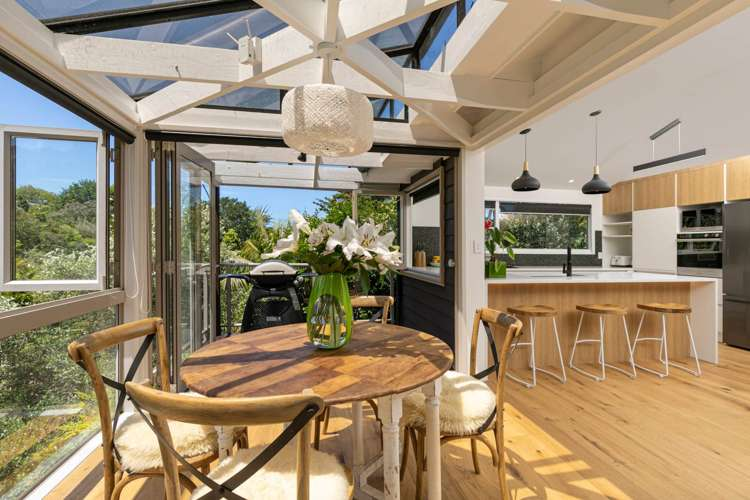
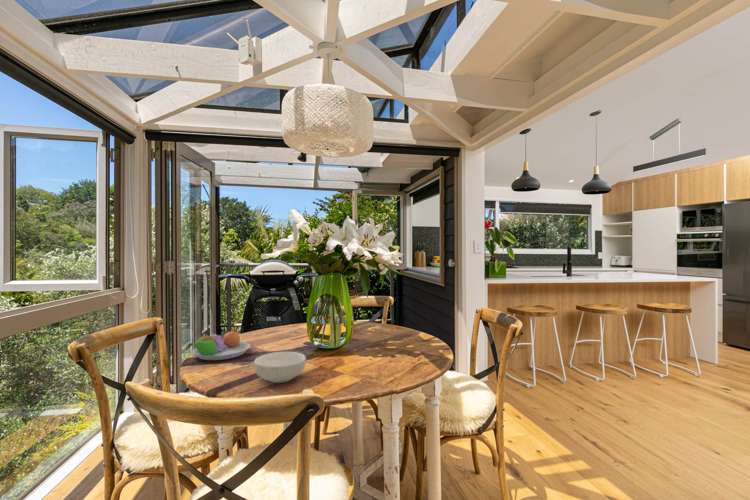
+ fruit bowl [186,330,252,361]
+ cereal bowl [253,351,307,384]
